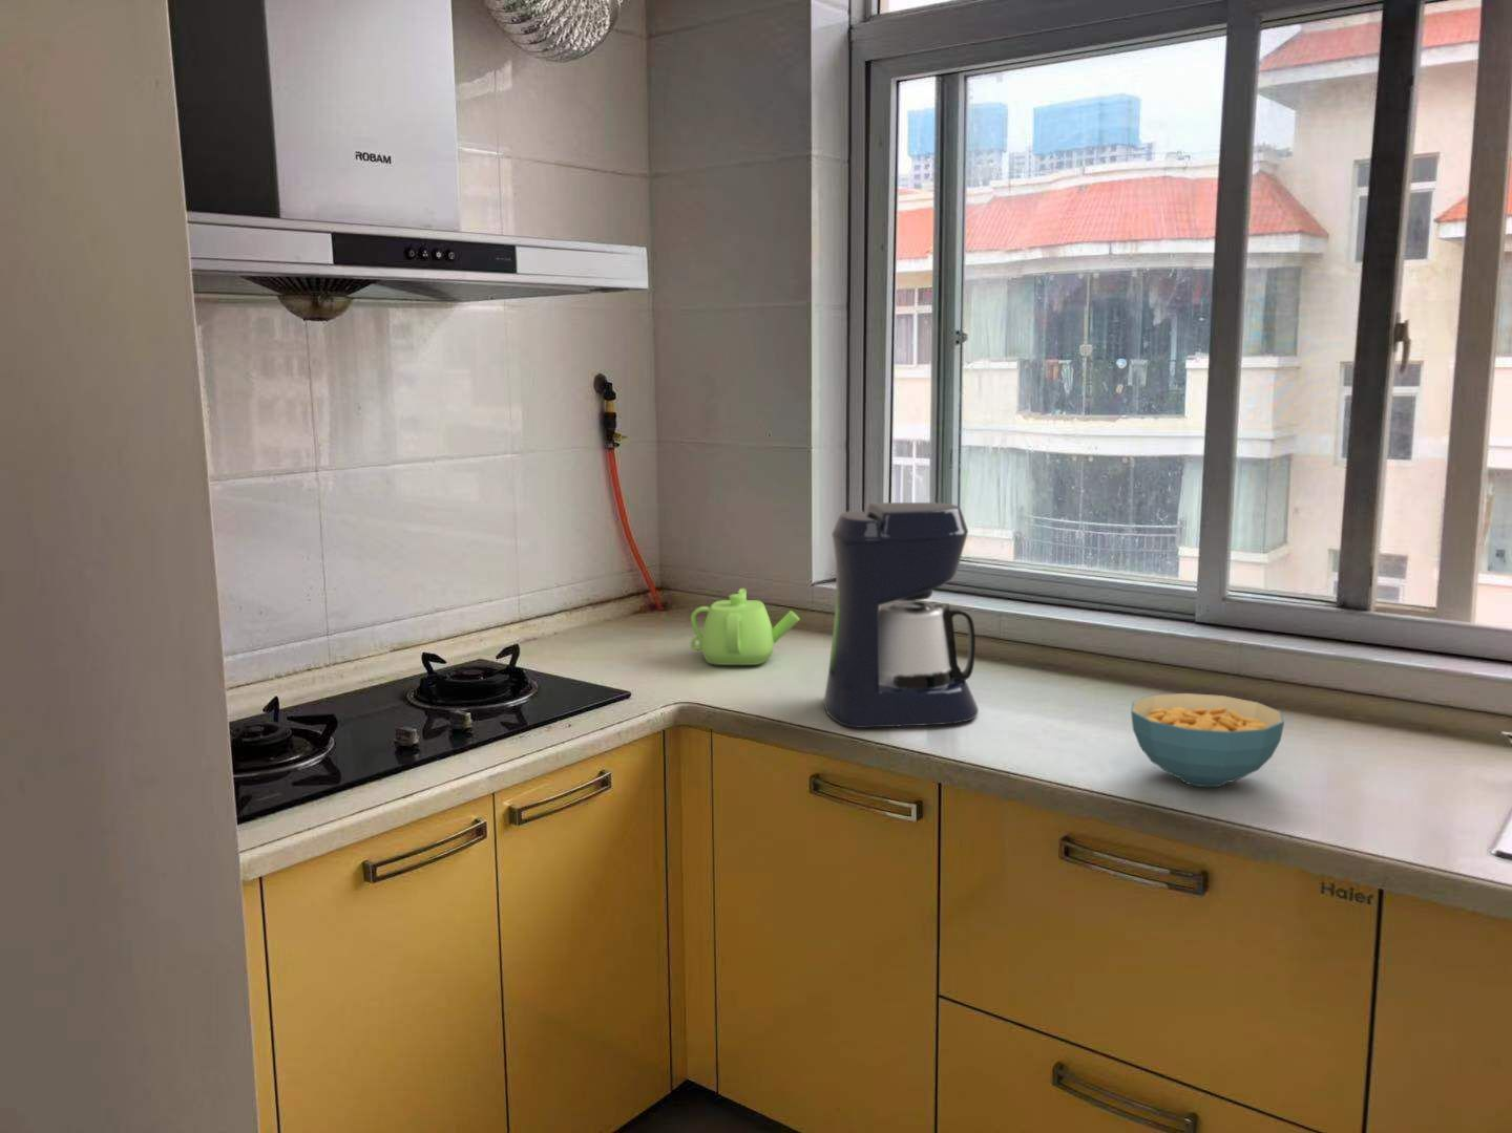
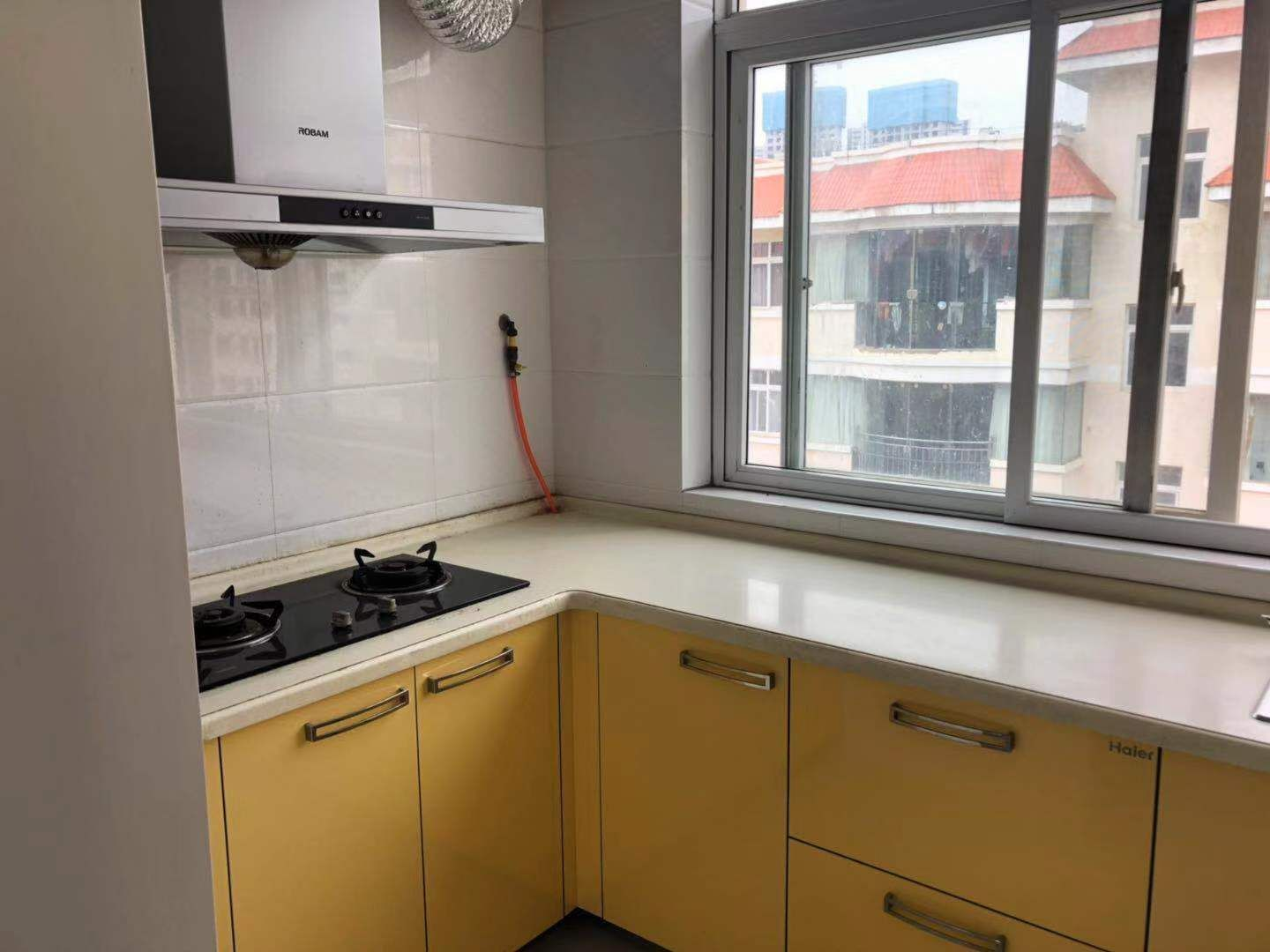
- teapot [689,588,801,666]
- coffee maker [823,501,980,730]
- cereal bowl [1130,693,1286,788]
